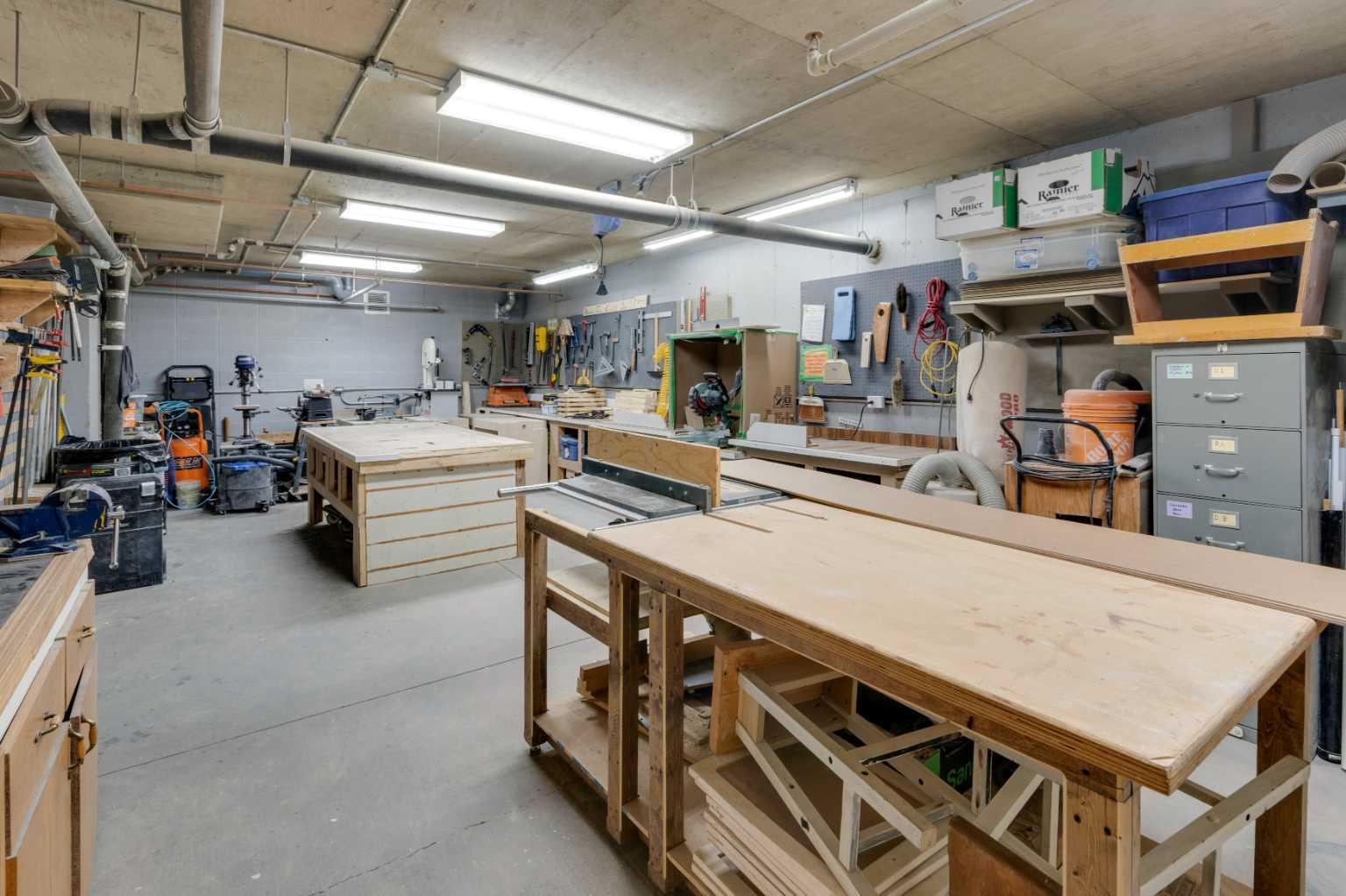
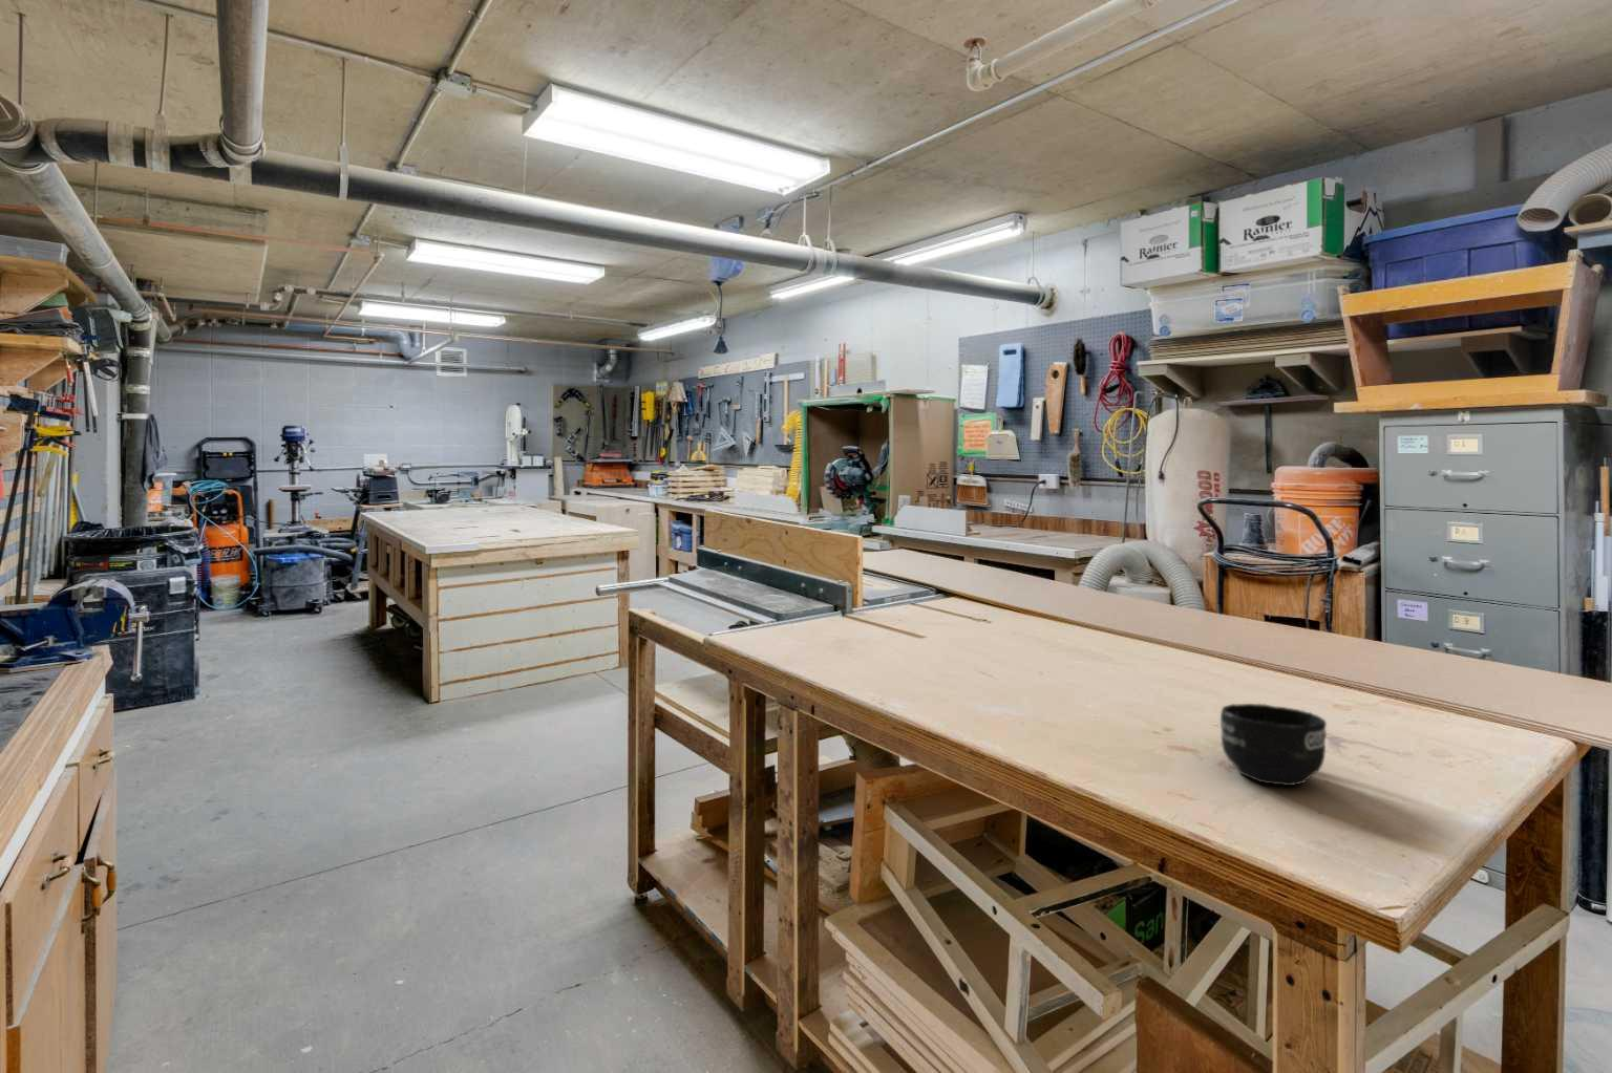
+ mug [1219,703,1328,787]
